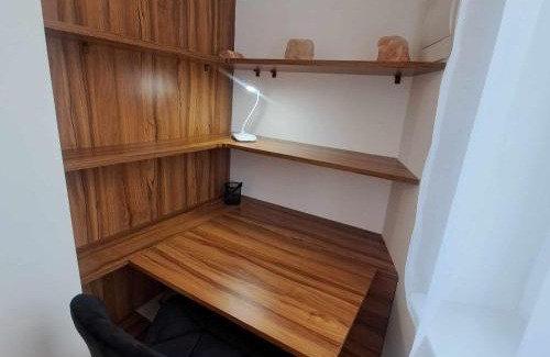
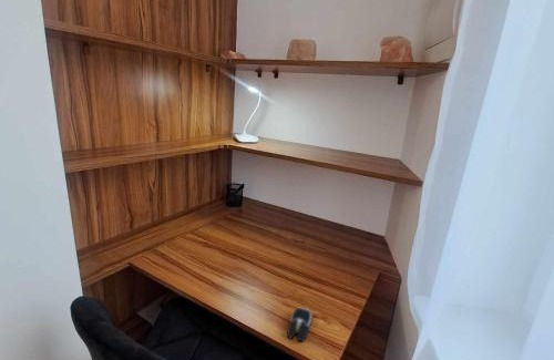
+ computer mouse [286,307,312,342]
